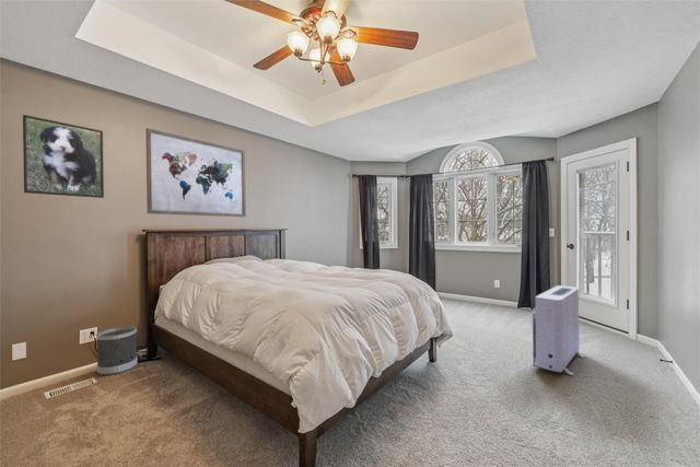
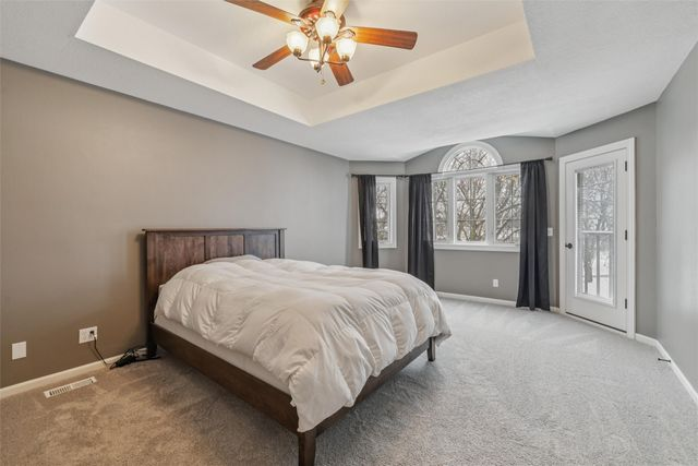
- wall art [144,127,247,218]
- wastebasket [95,325,138,376]
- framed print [22,114,105,199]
- air purifier [530,284,586,376]
